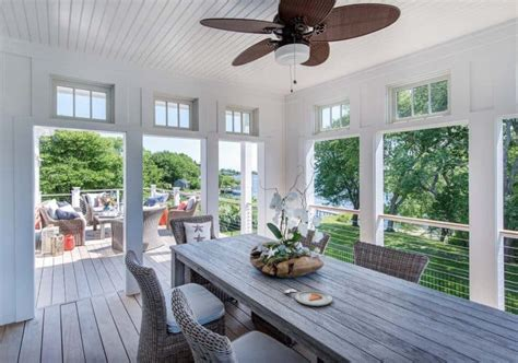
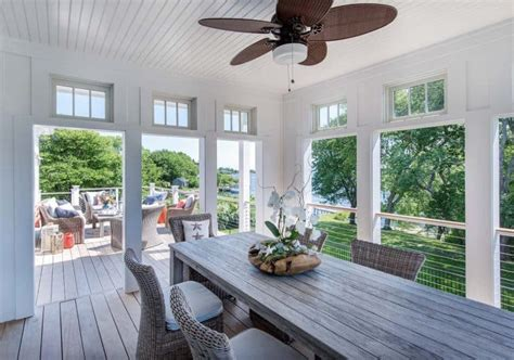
- dinner plate [283,288,333,307]
